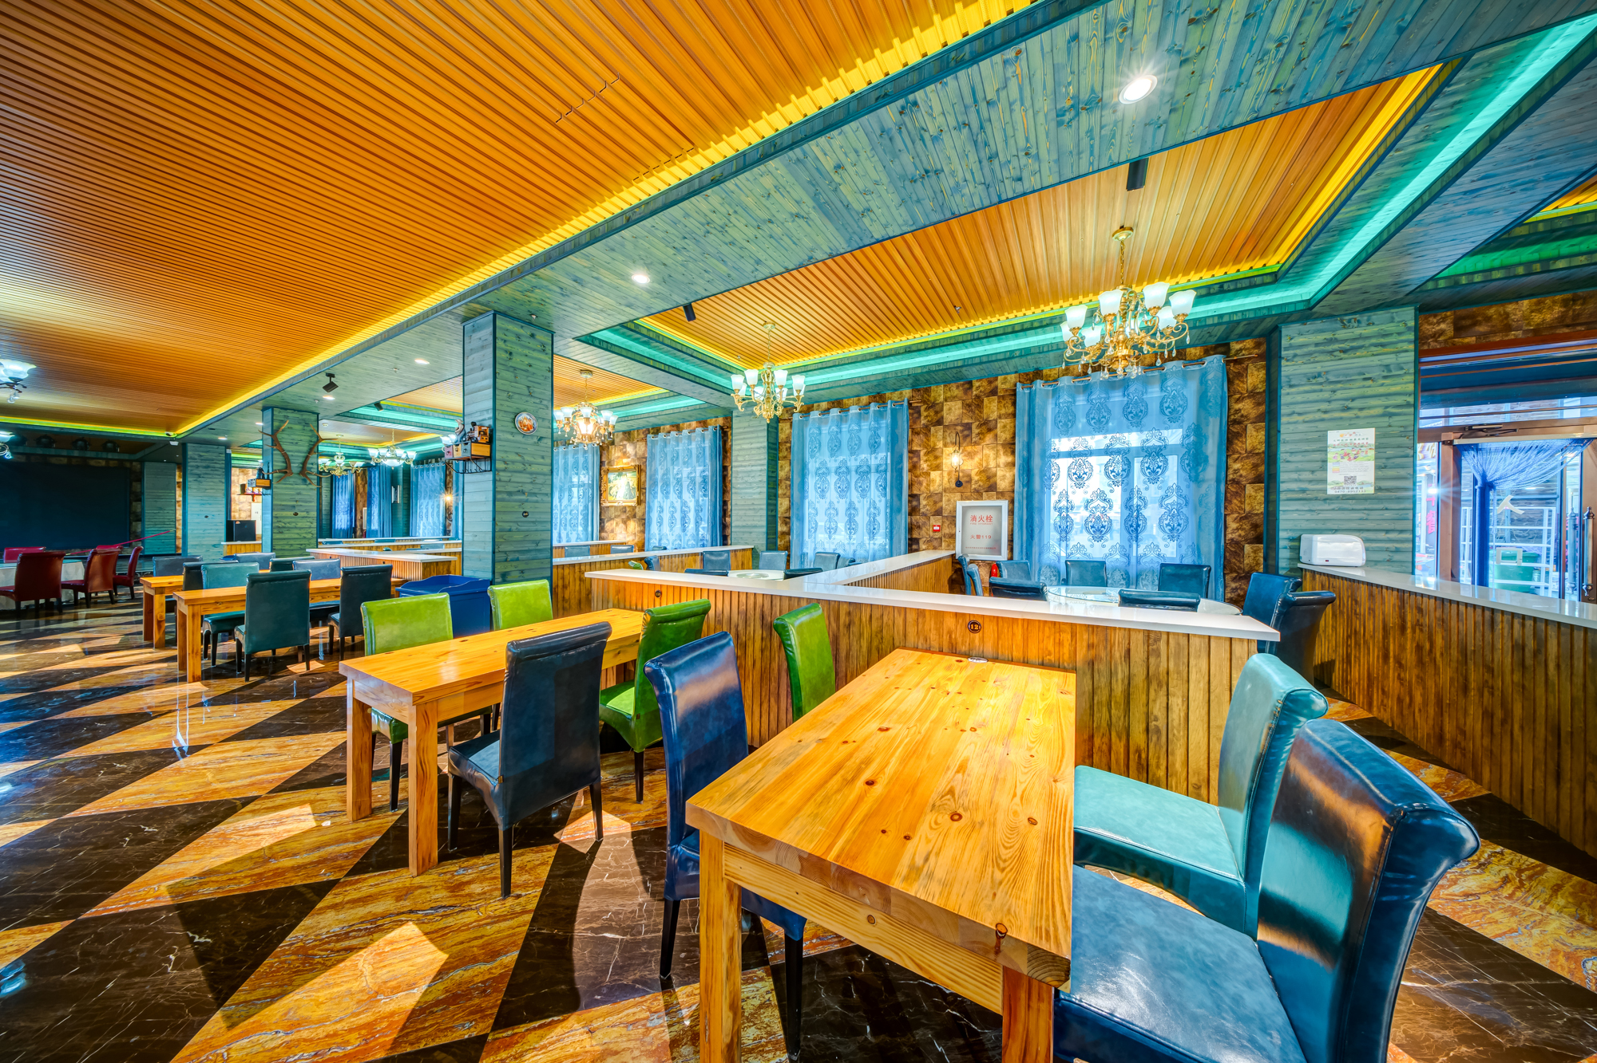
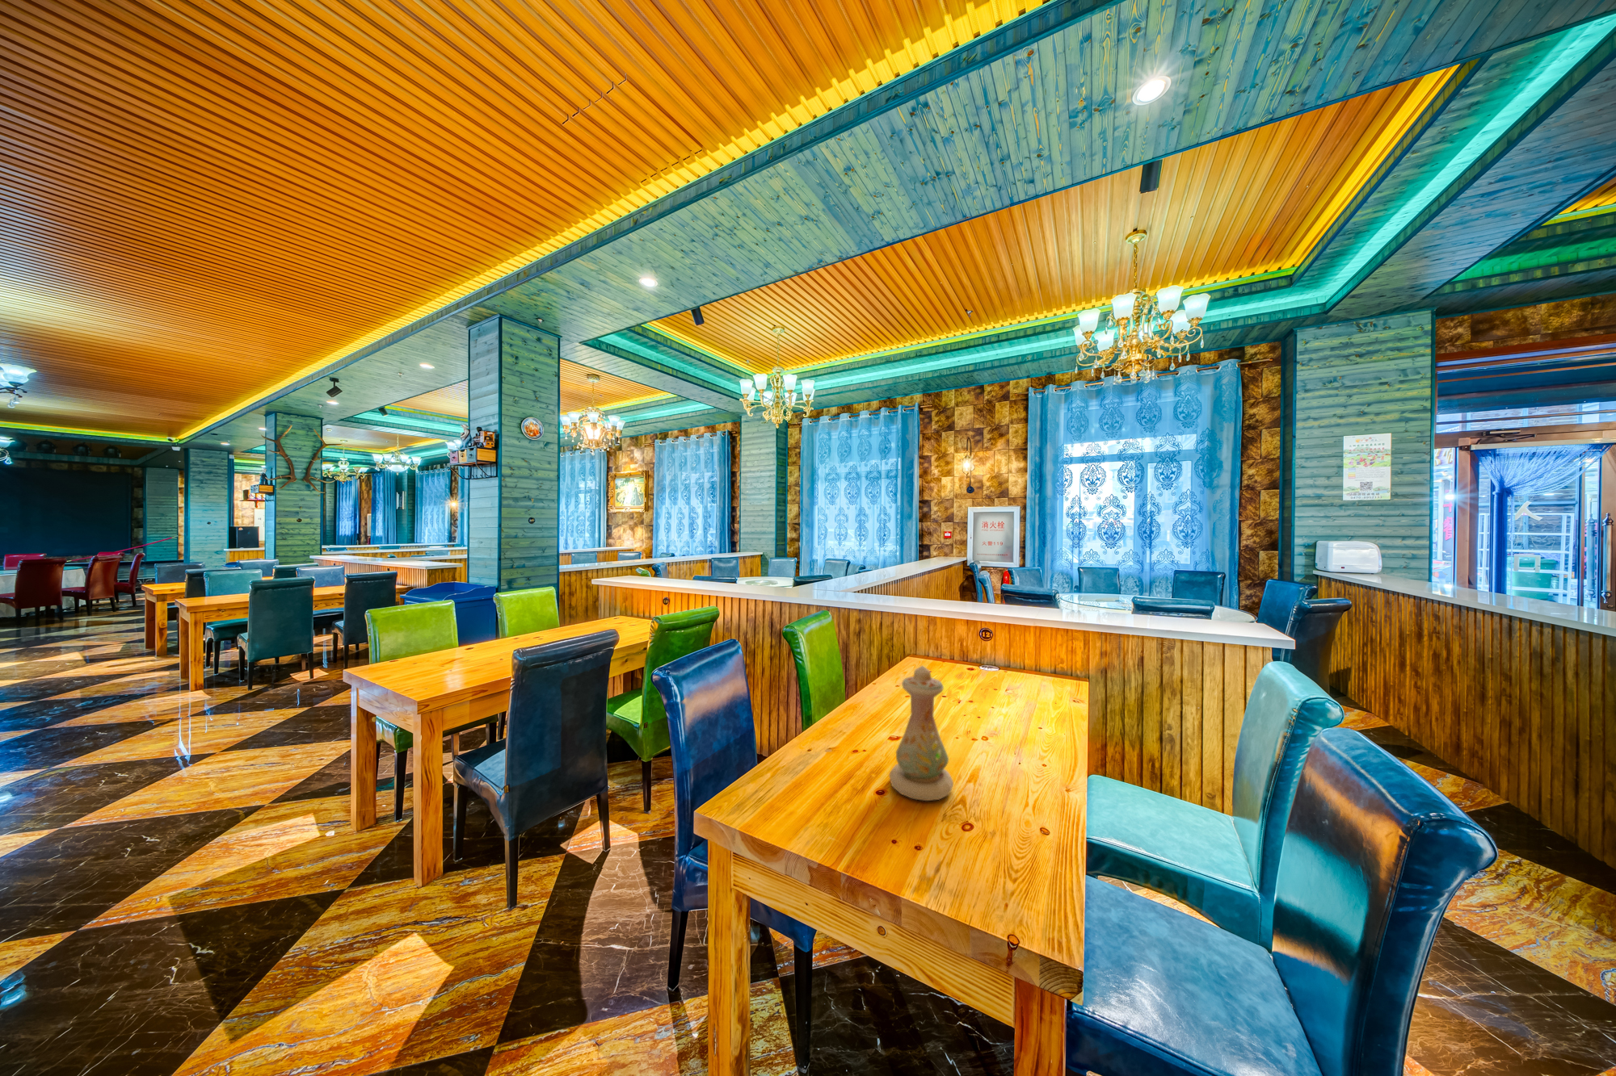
+ vase [888,664,954,801]
